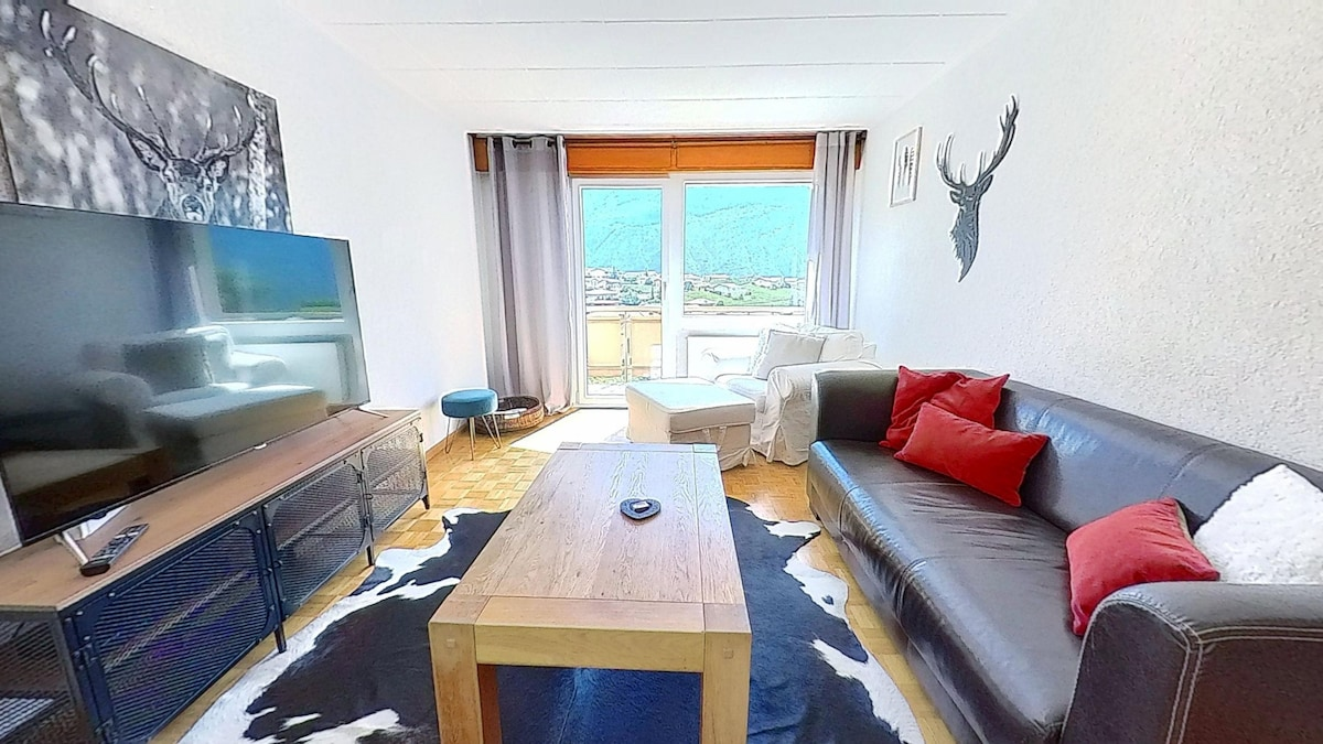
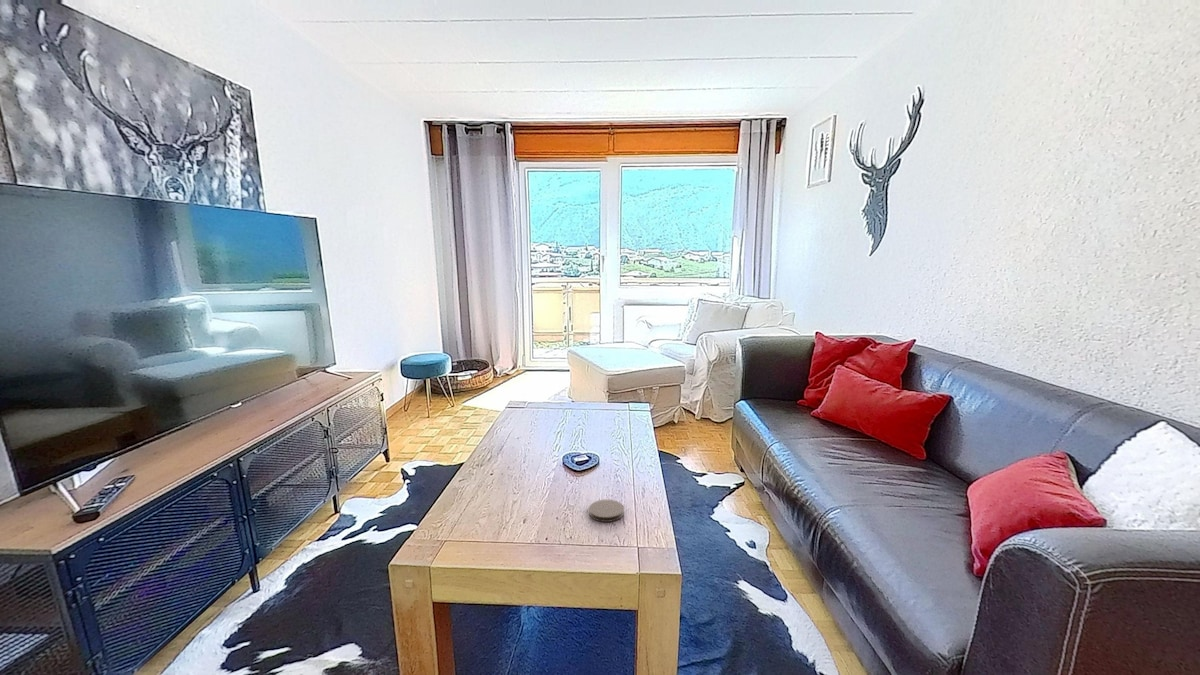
+ coaster [588,499,625,523]
